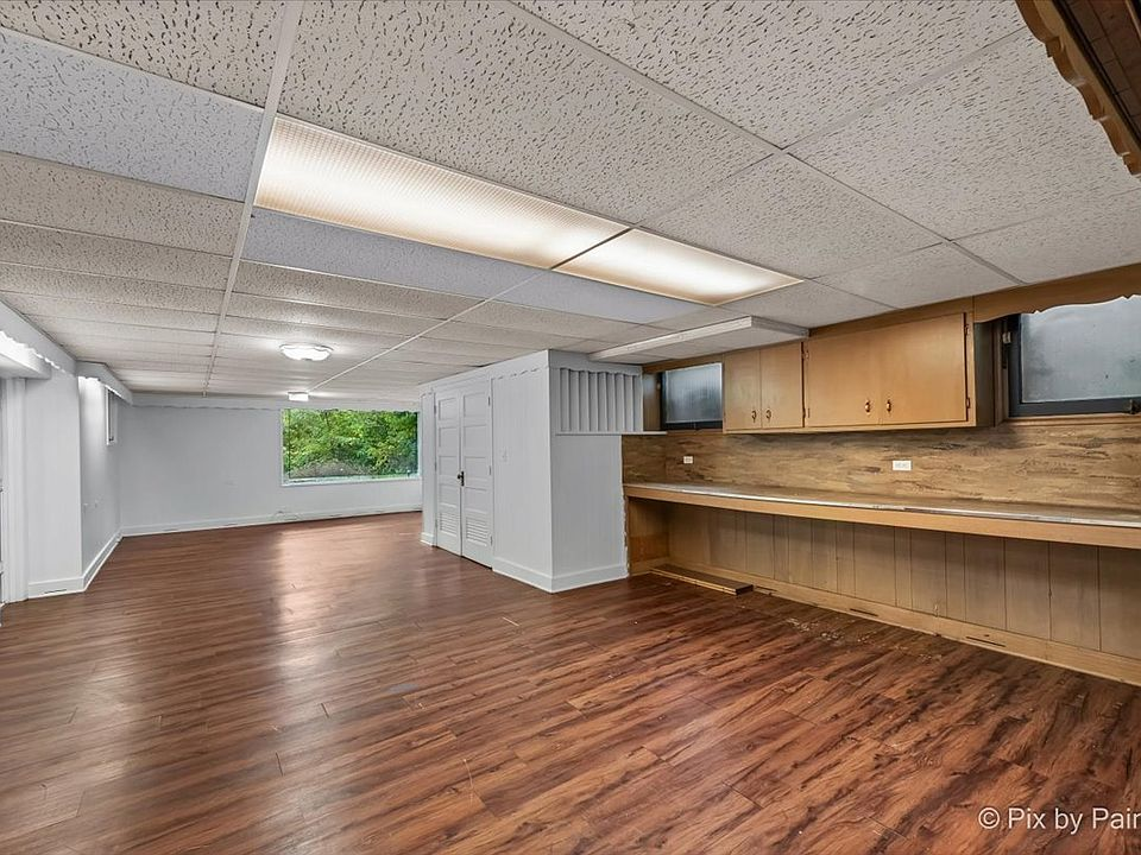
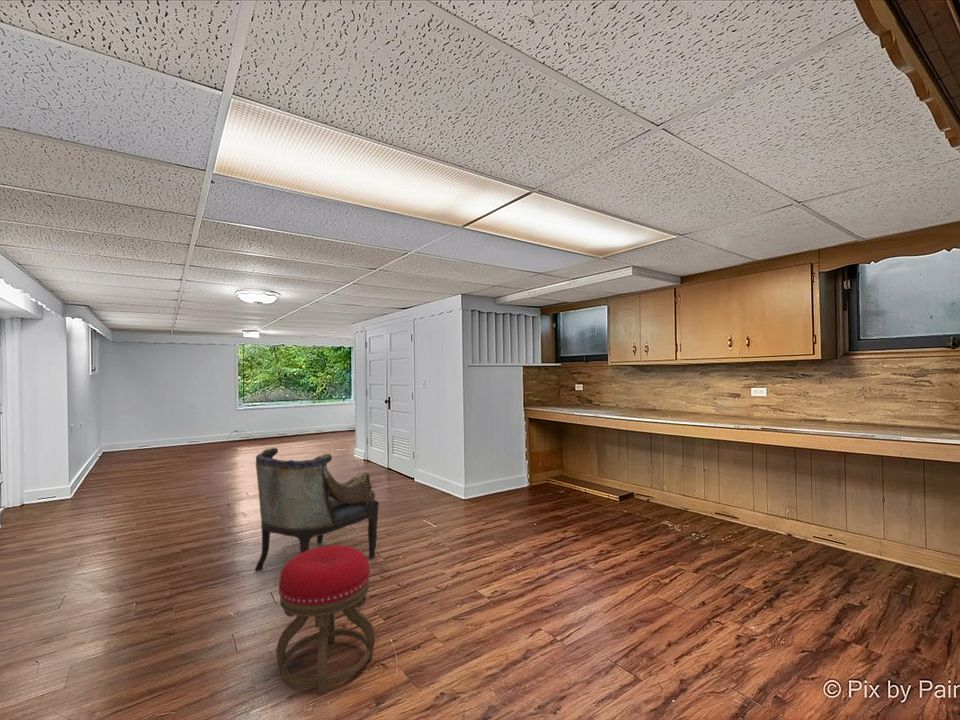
+ stool [275,544,376,696]
+ armchair [254,447,380,572]
